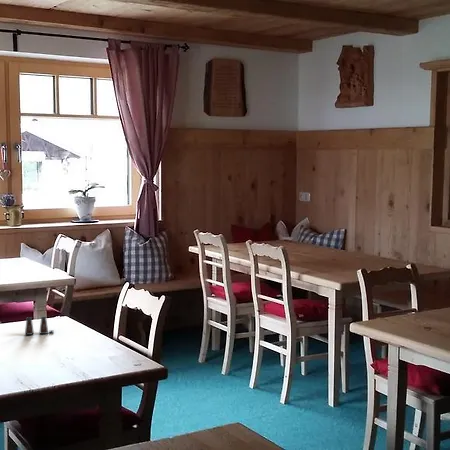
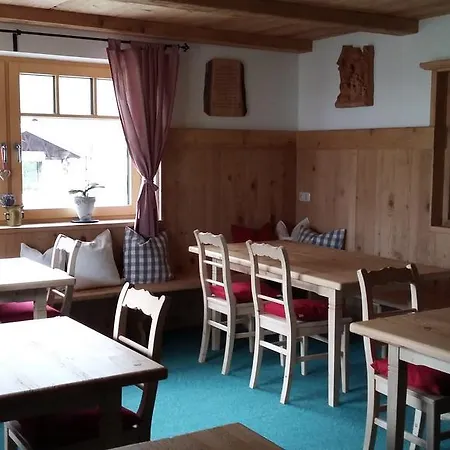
- salt shaker [24,316,55,336]
